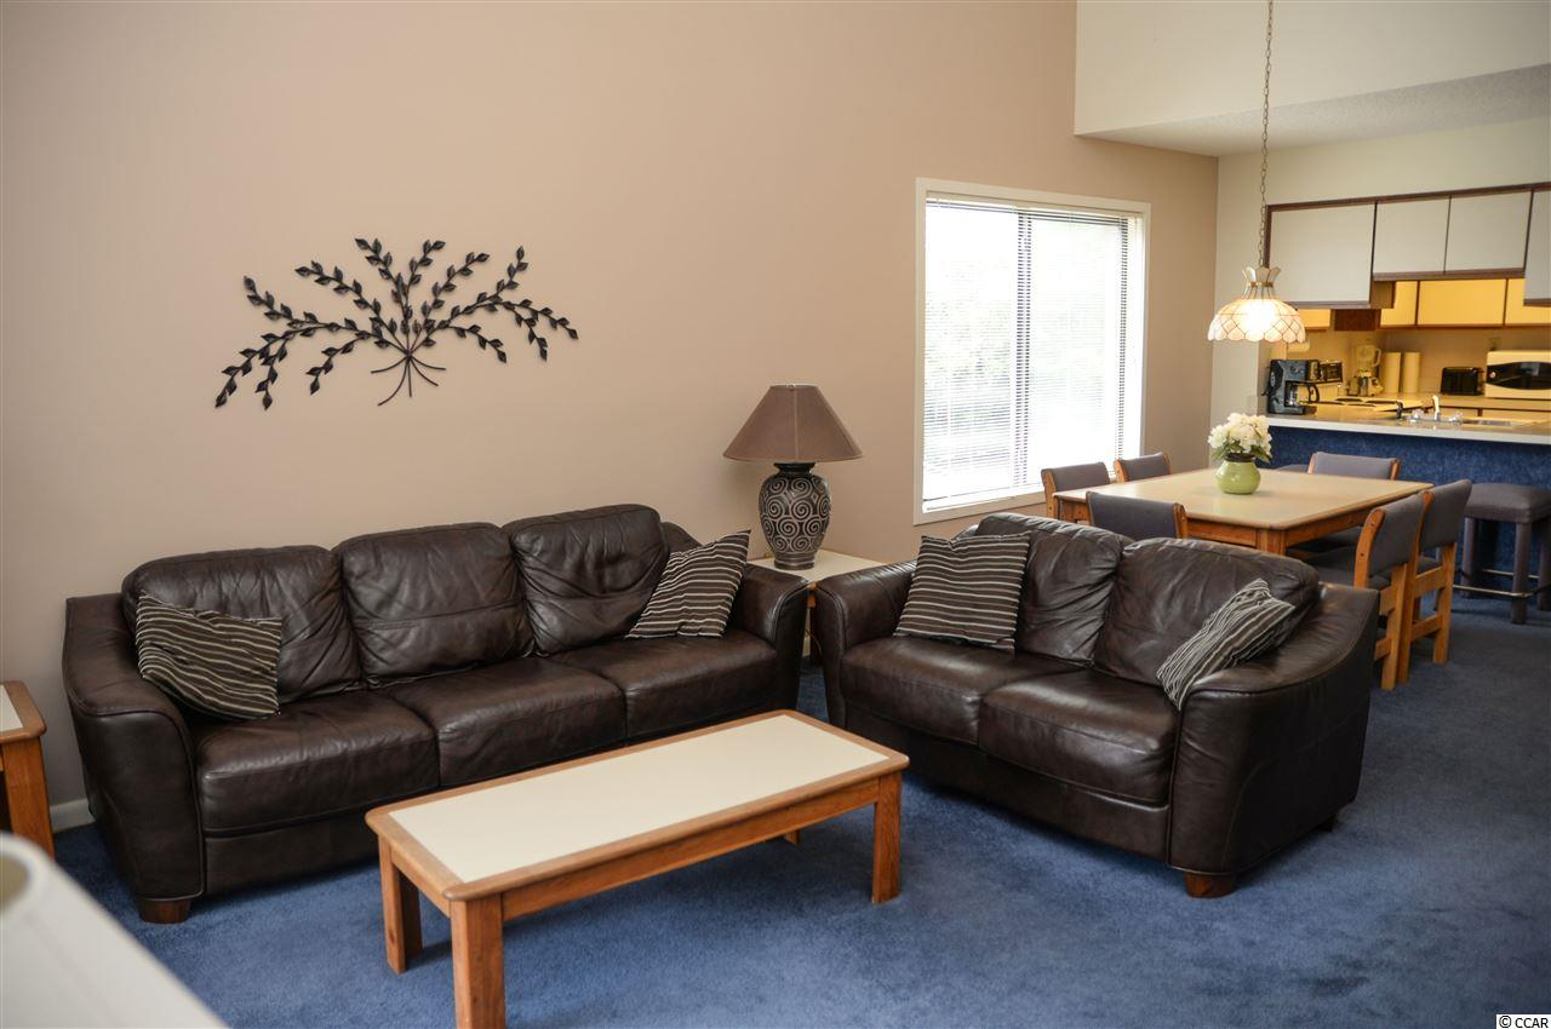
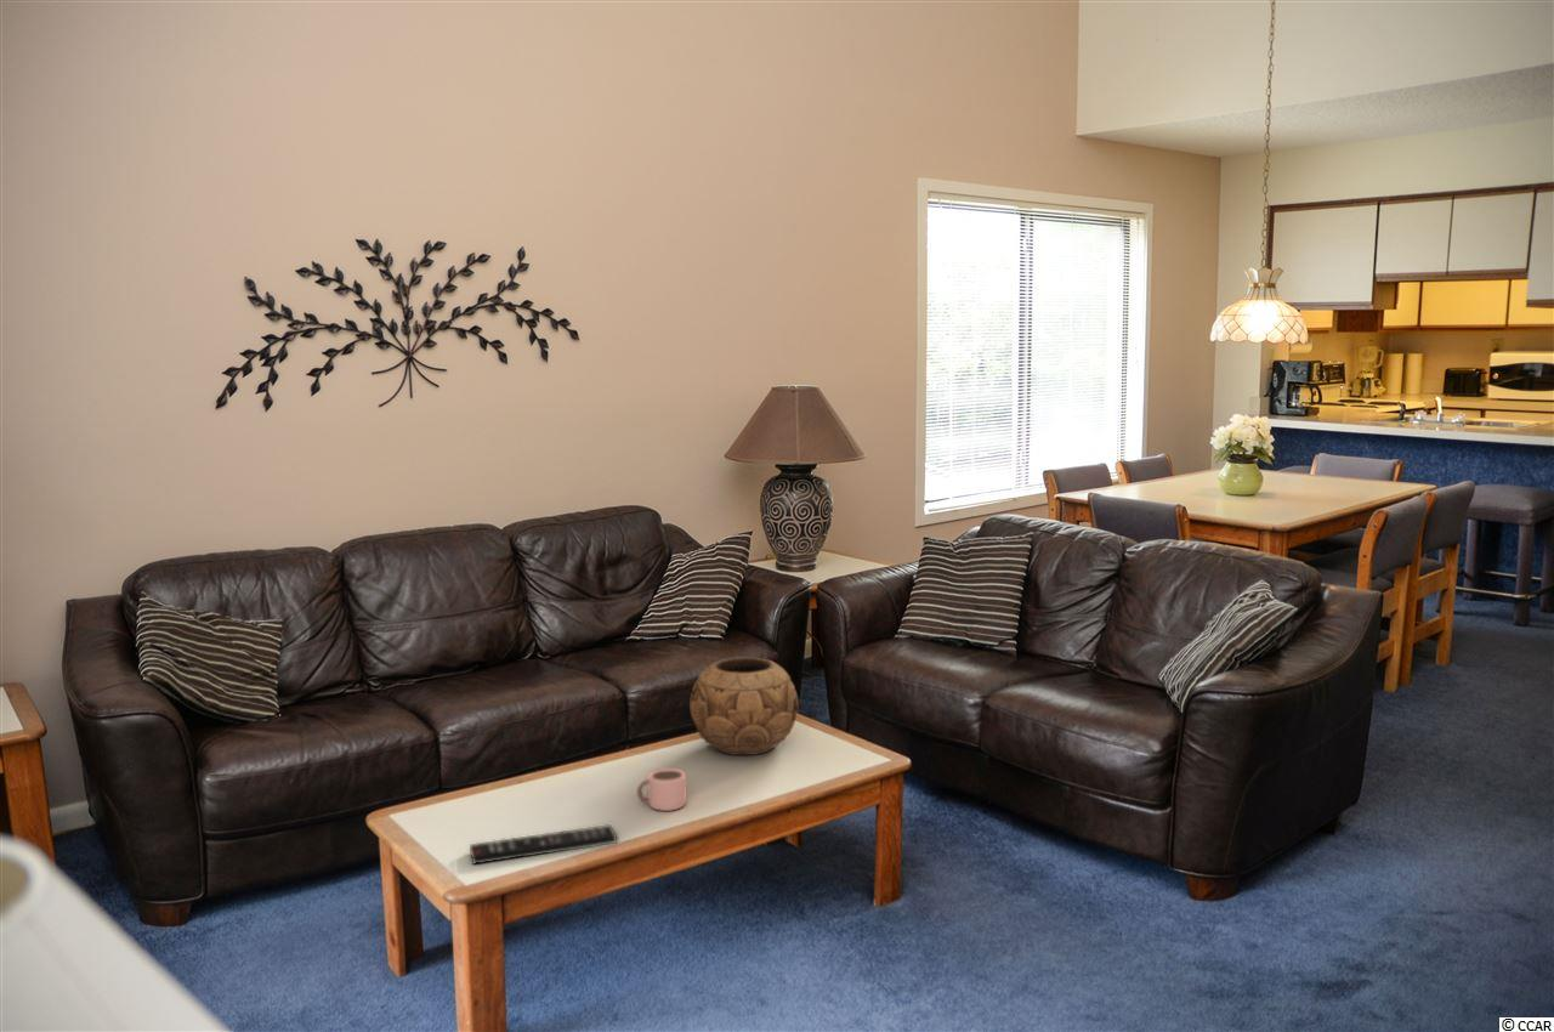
+ remote control [469,823,618,866]
+ mug [636,767,688,812]
+ decorative bowl [688,657,799,756]
